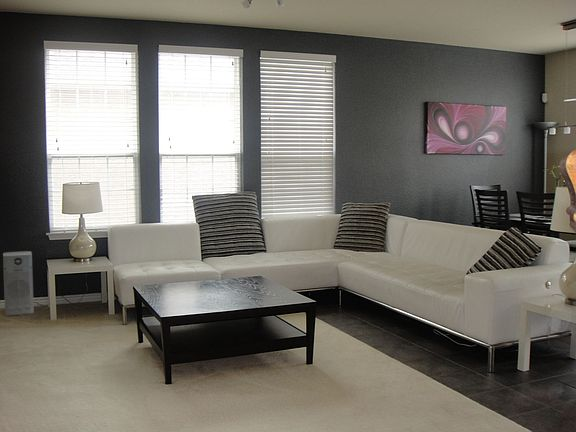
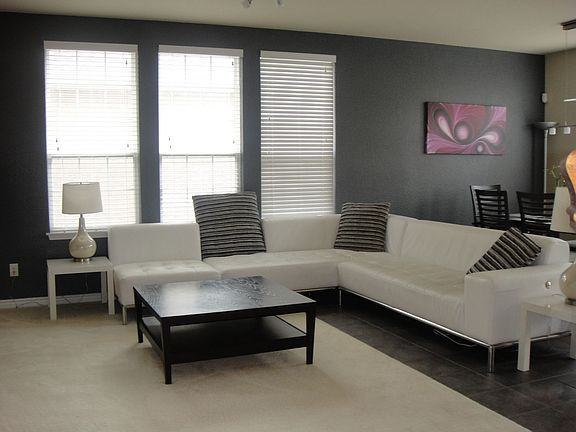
- air purifier [2,250,35,317]
